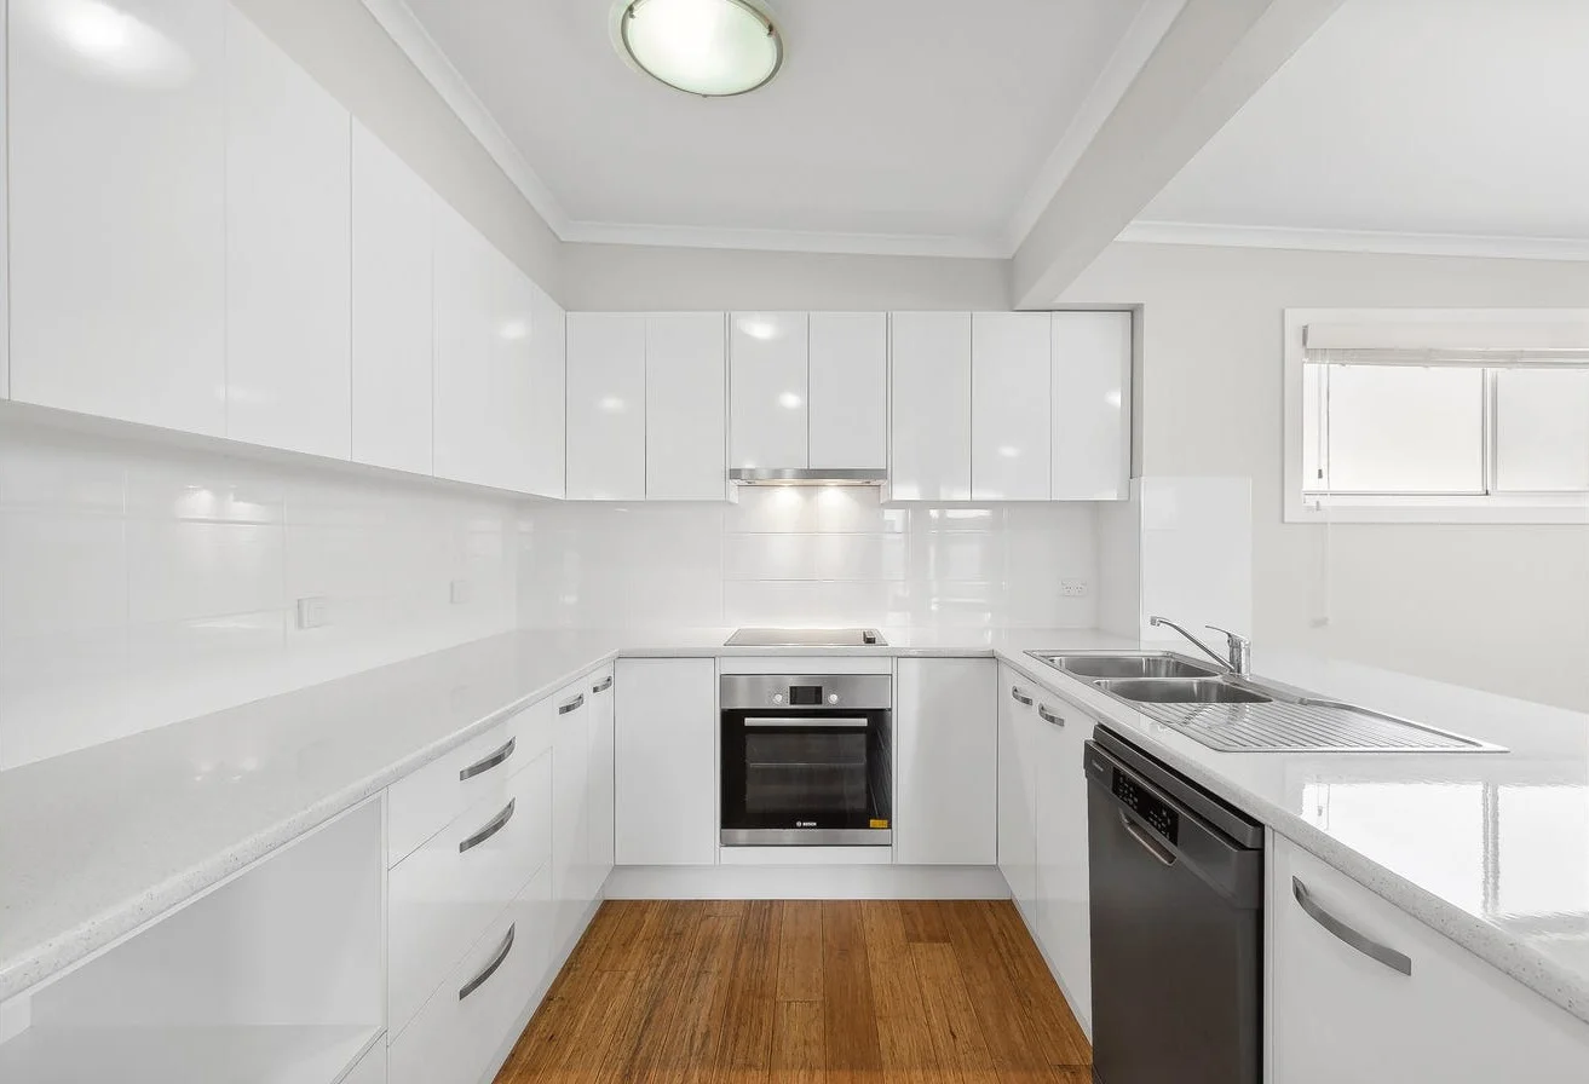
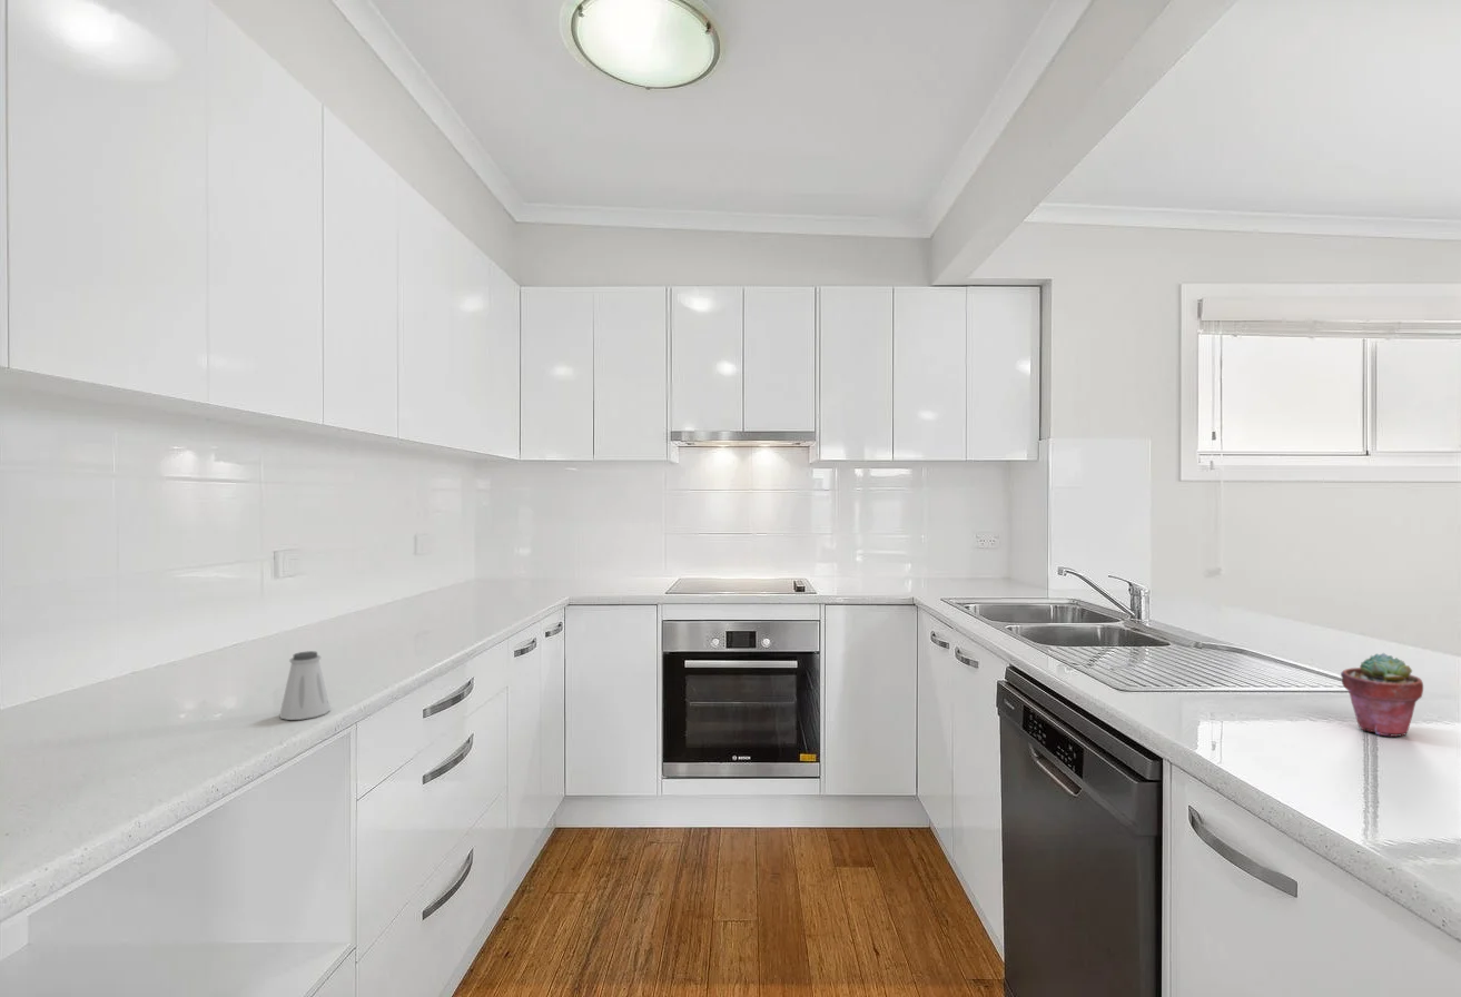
+ potted succulent [1340,652,1424,738]
+ saltshaker [278,650,332,721]
